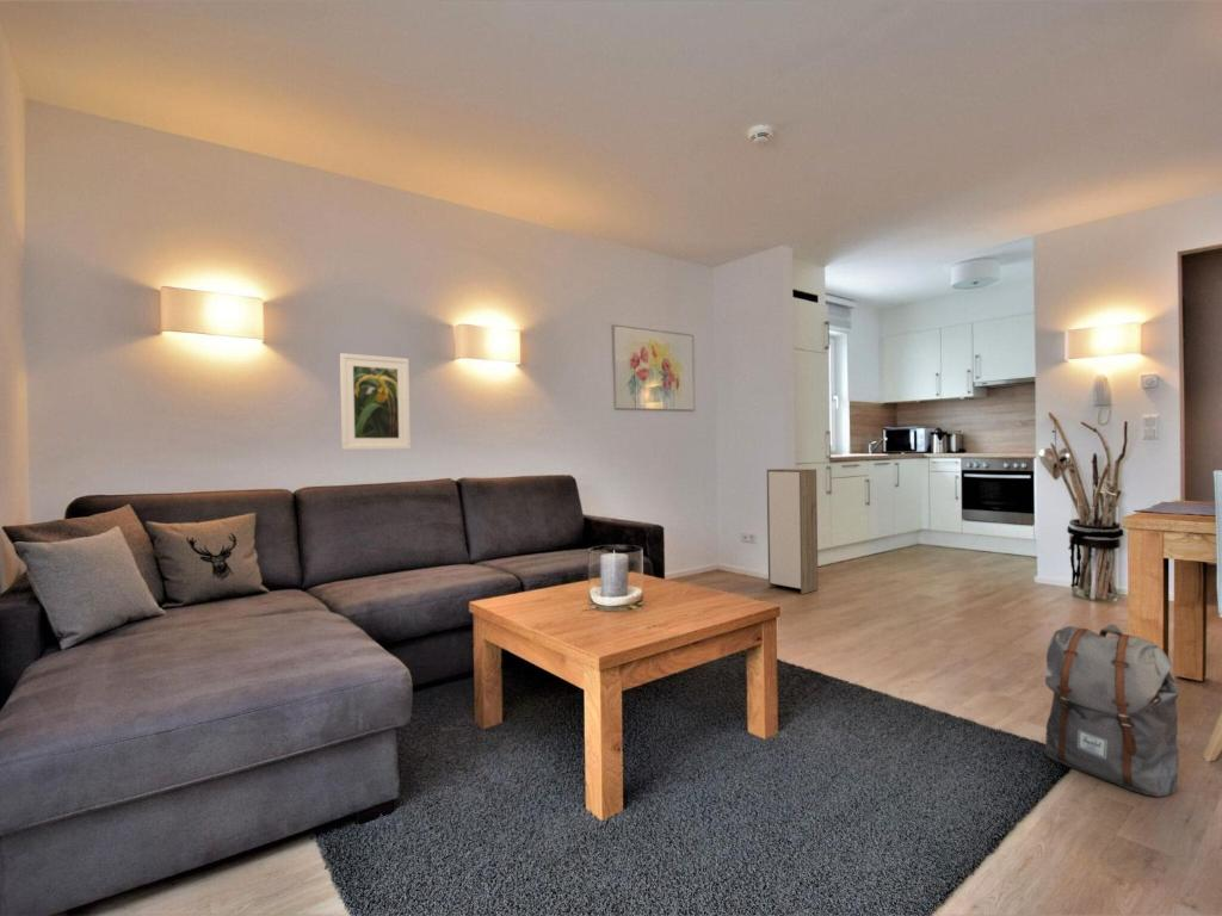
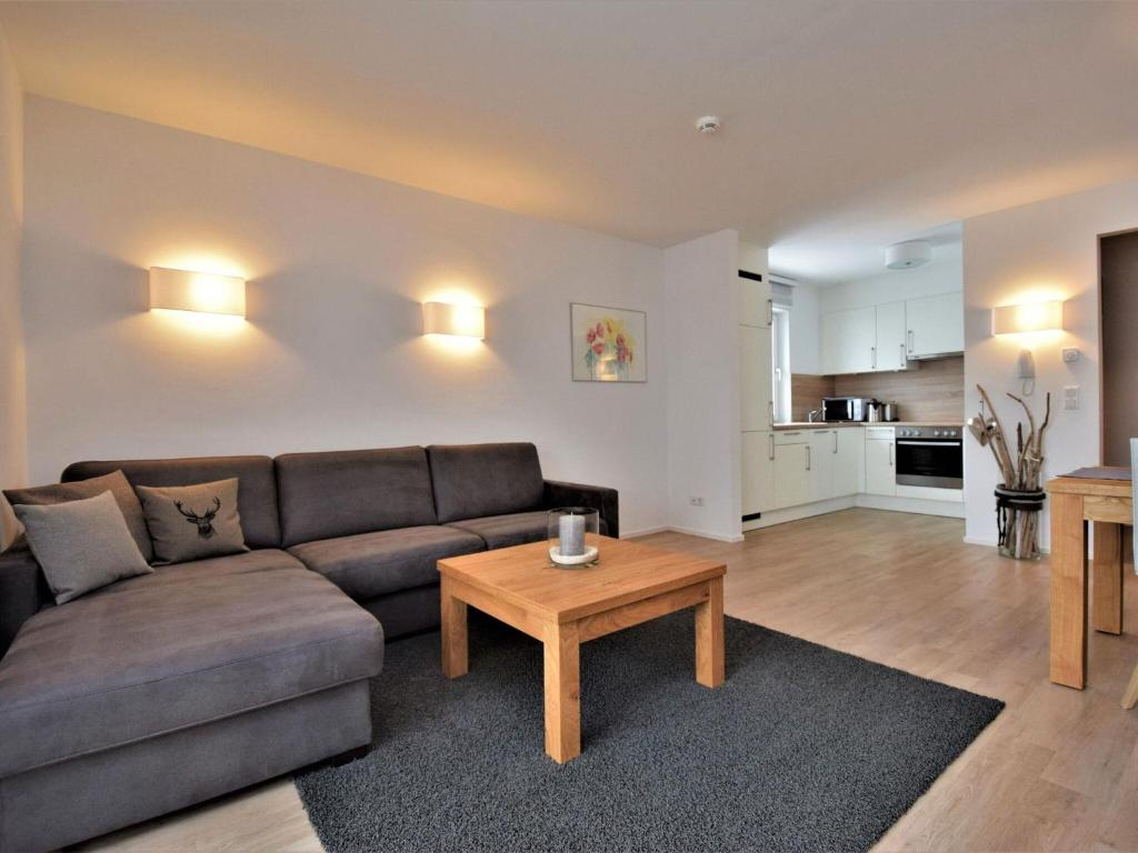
- backpack [1043,624,1180,798]
- storage cabinet [766,468,820,595]
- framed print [339,352,412,451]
